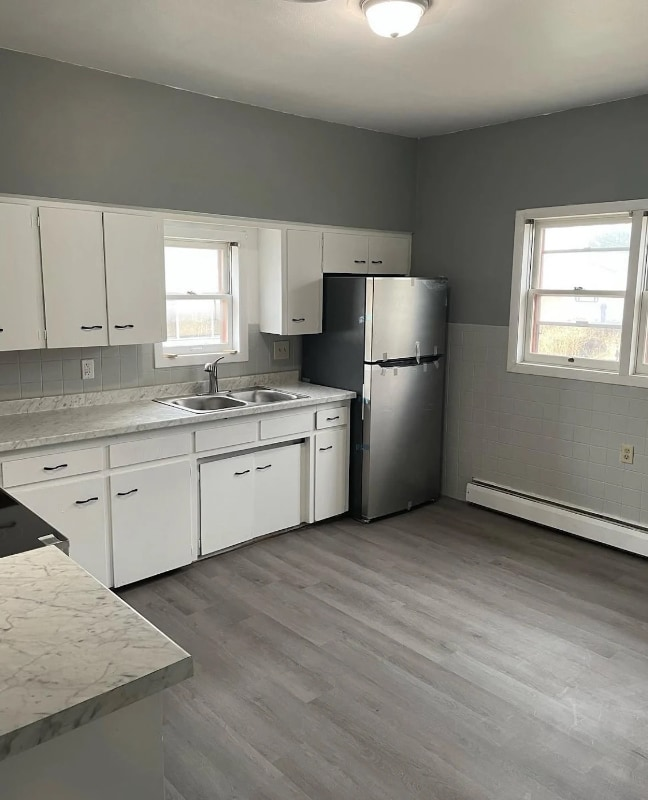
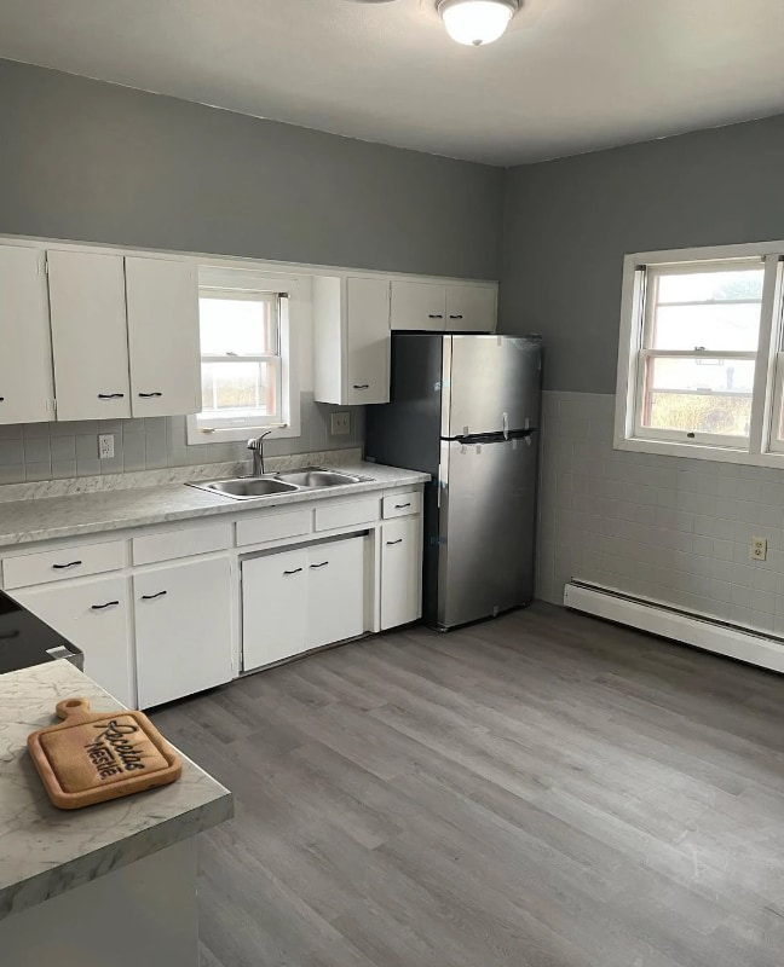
+ cutting board [25,696,184,810]
